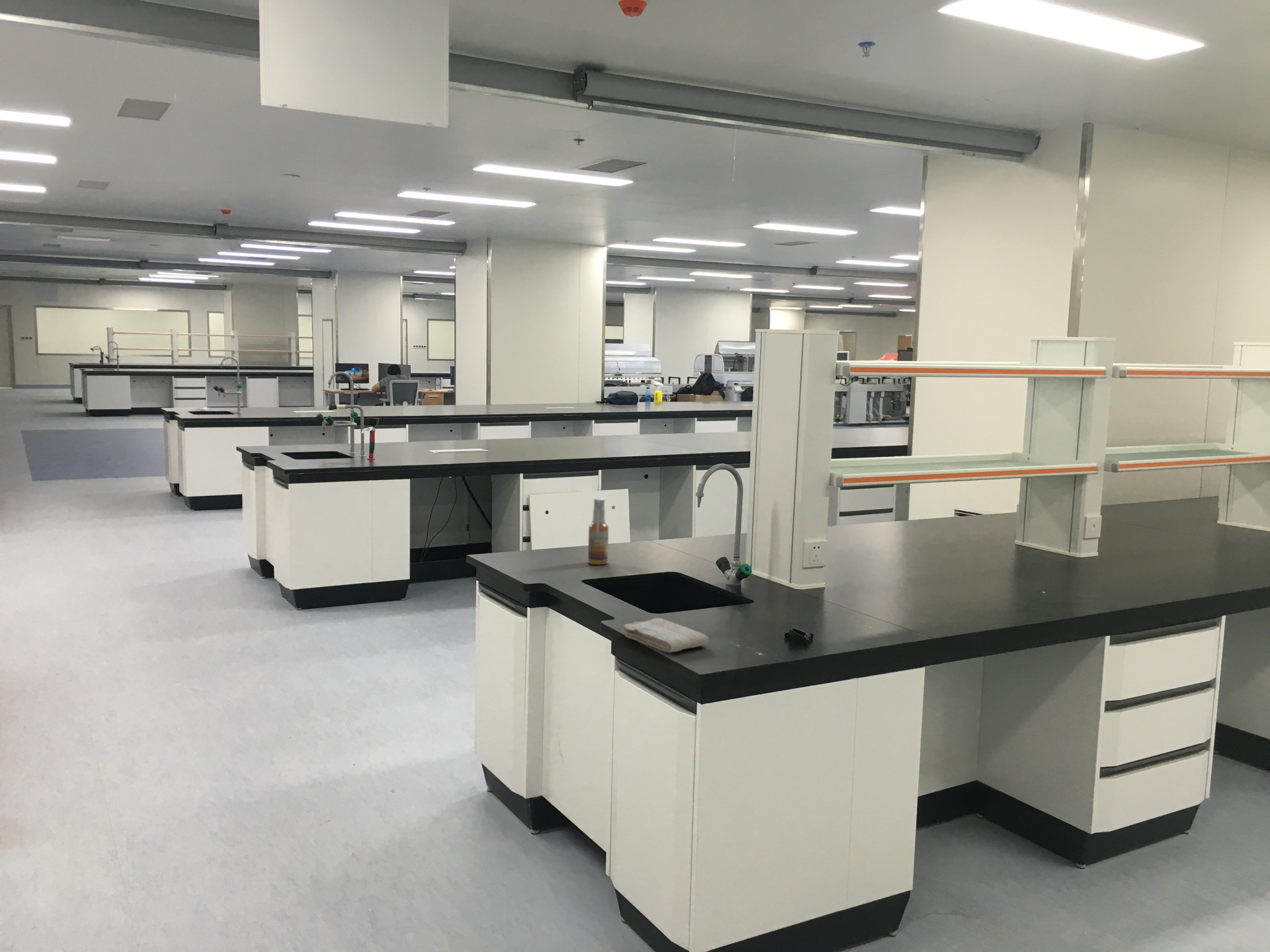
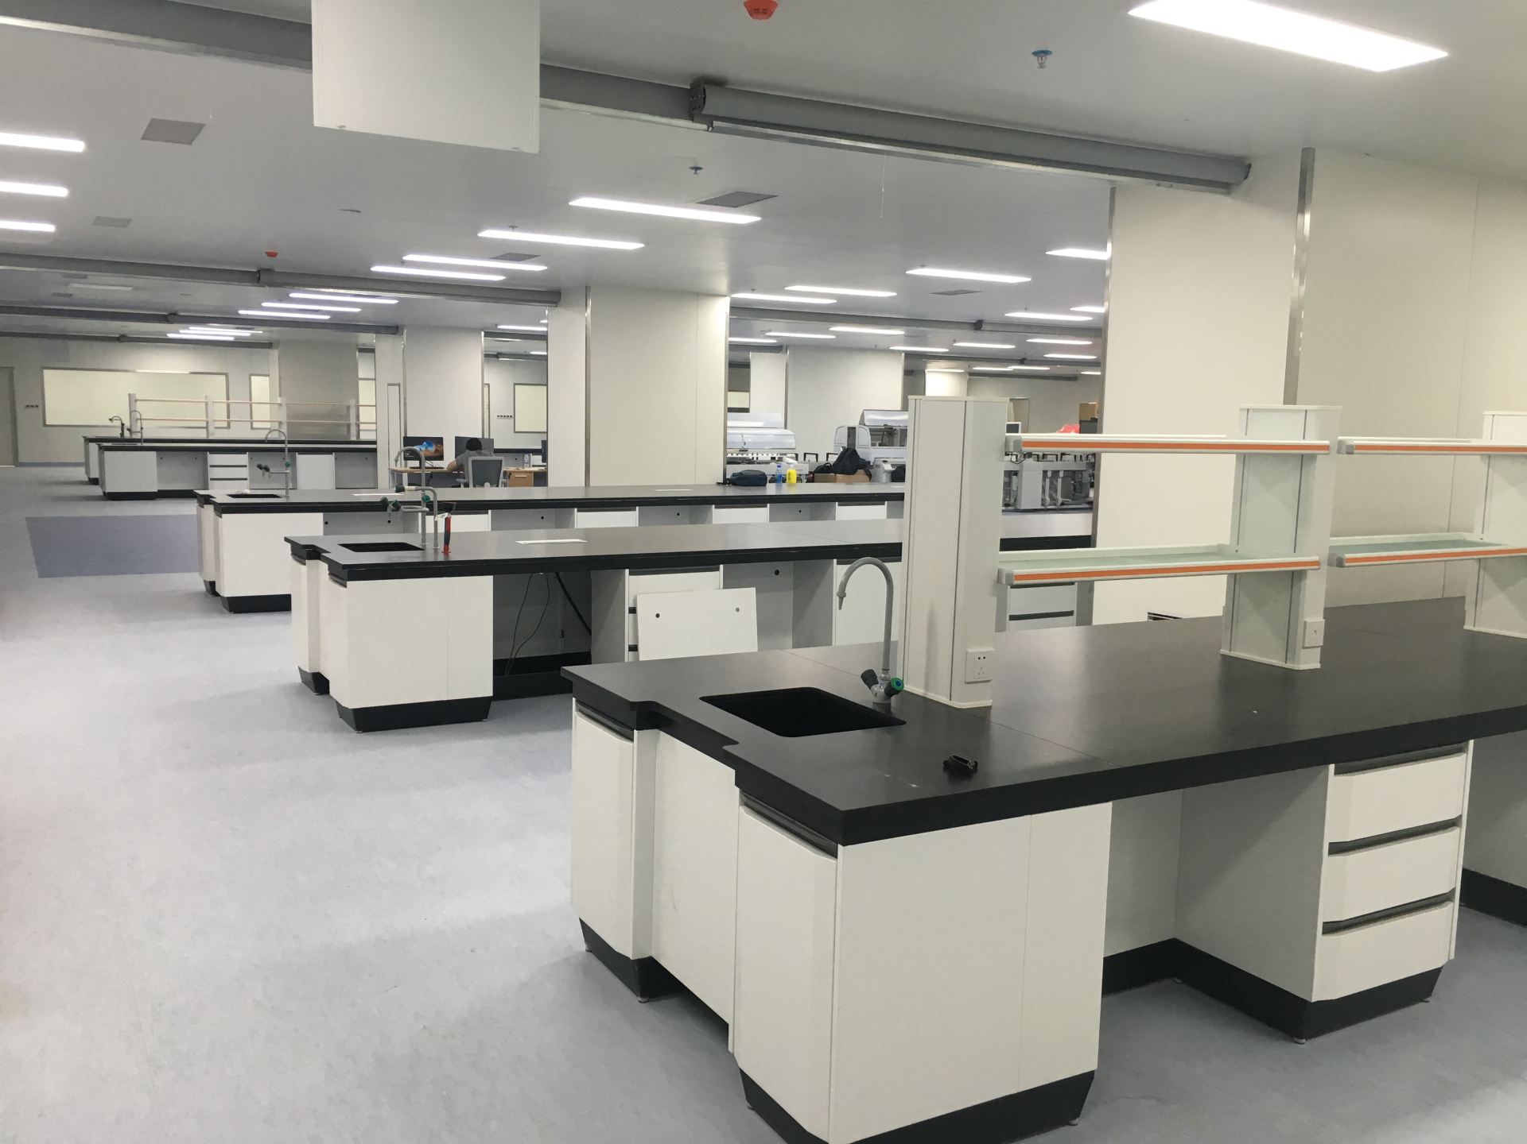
- washcloth [620,617,710,653]
- spray bottle [587,498,609,565]
